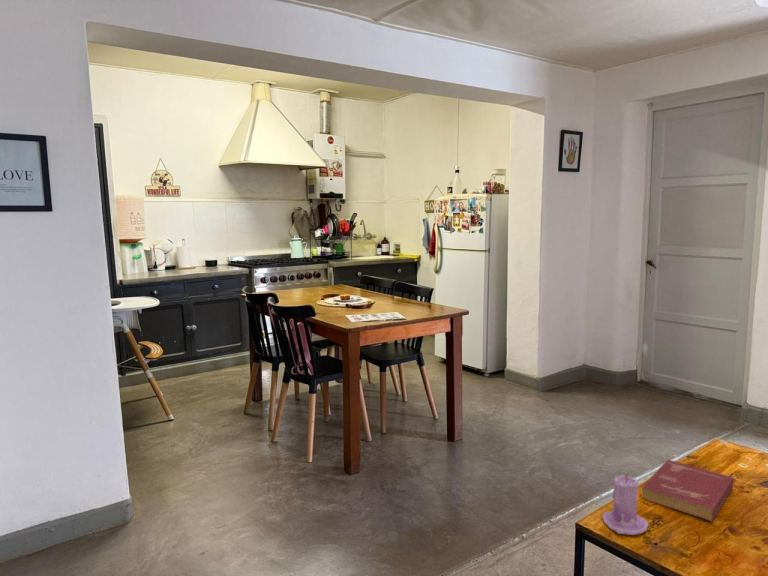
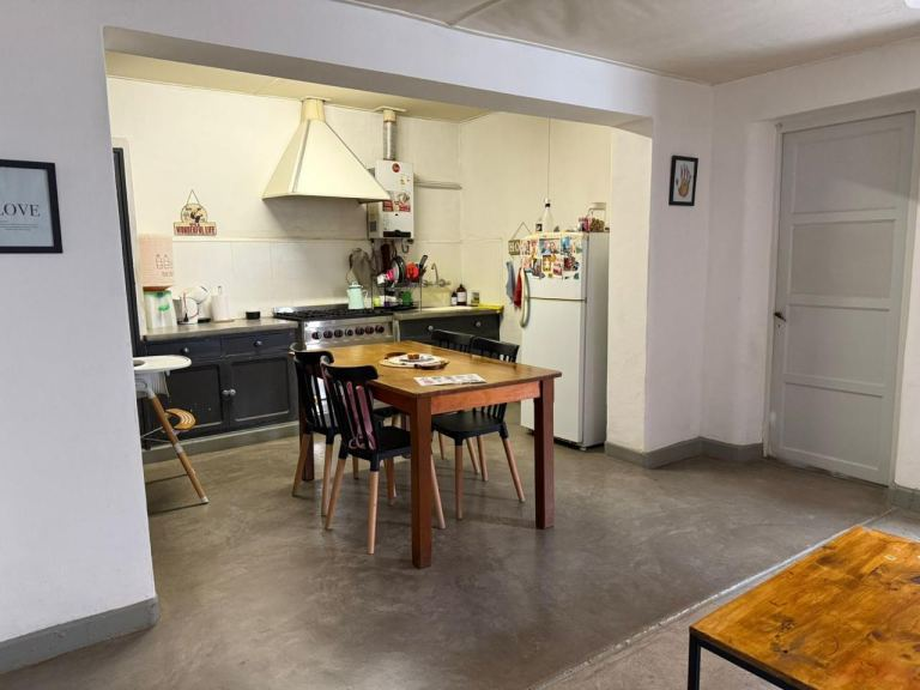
- candle [601,470,650,536]
- book [641,459,735,522]
